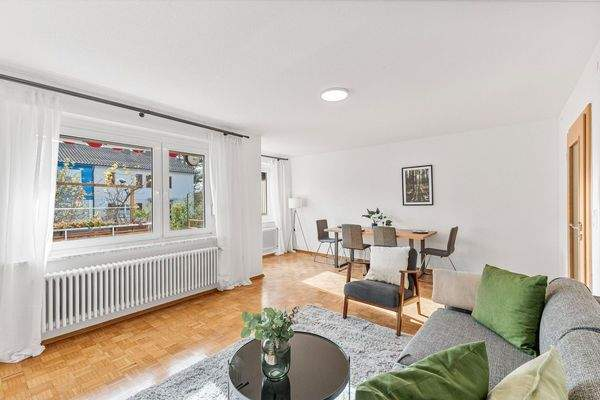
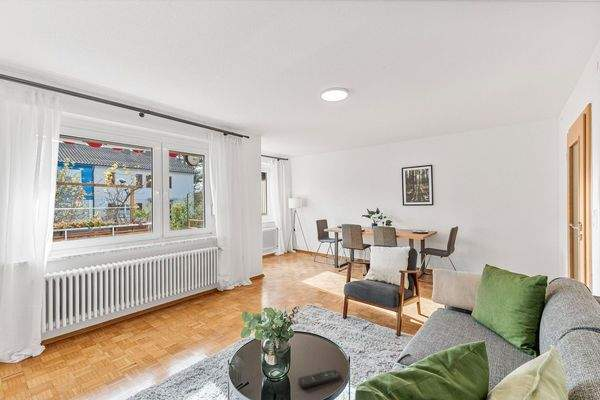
+ remote control [297,369,341,389]
